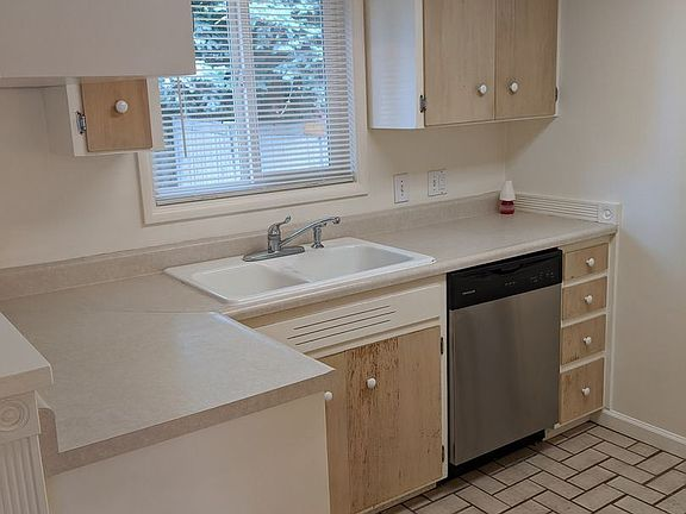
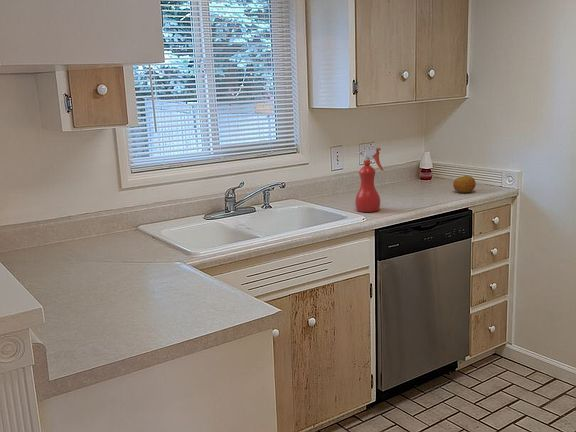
+ spray bottle [354,147,385,213]
+ fruit [452,175,477,194]
